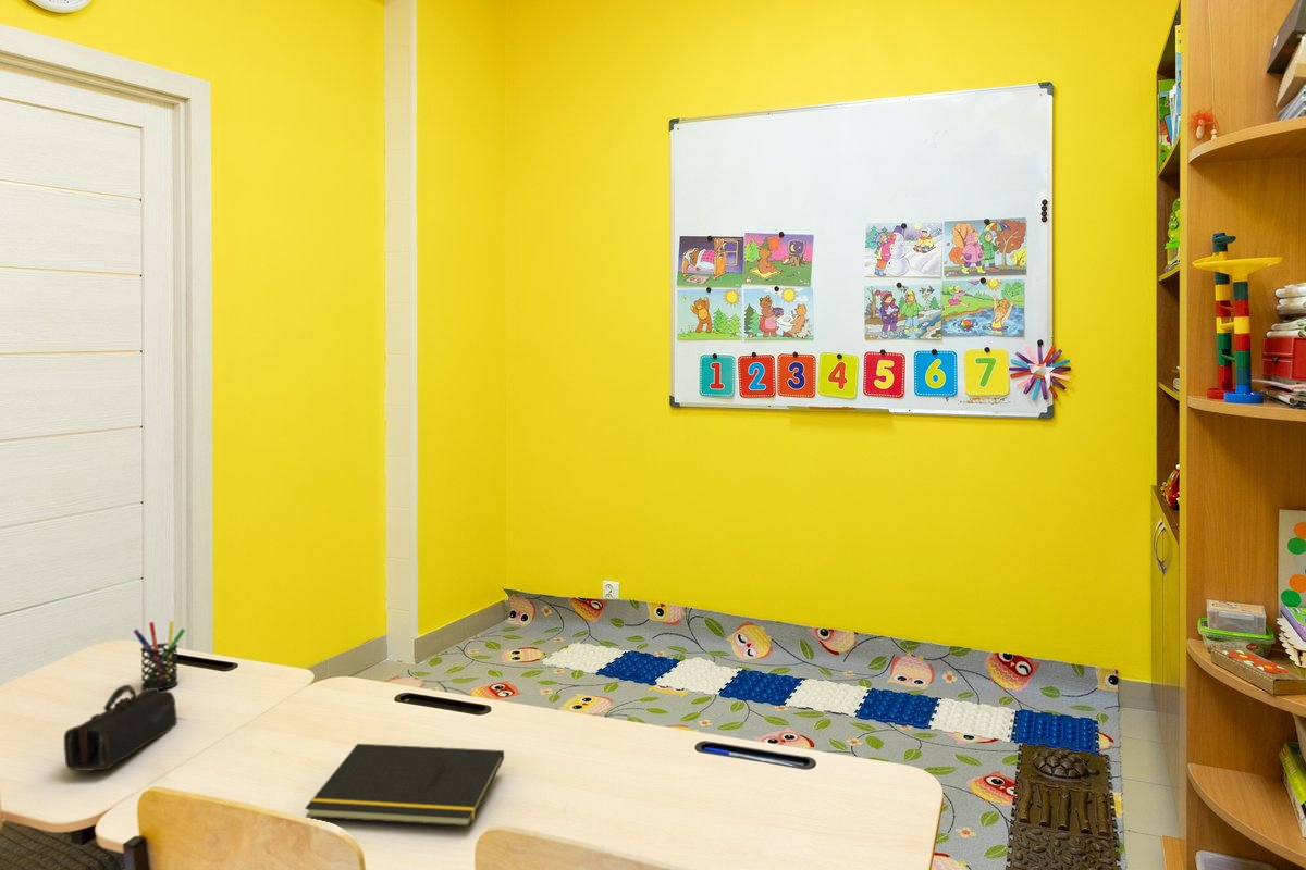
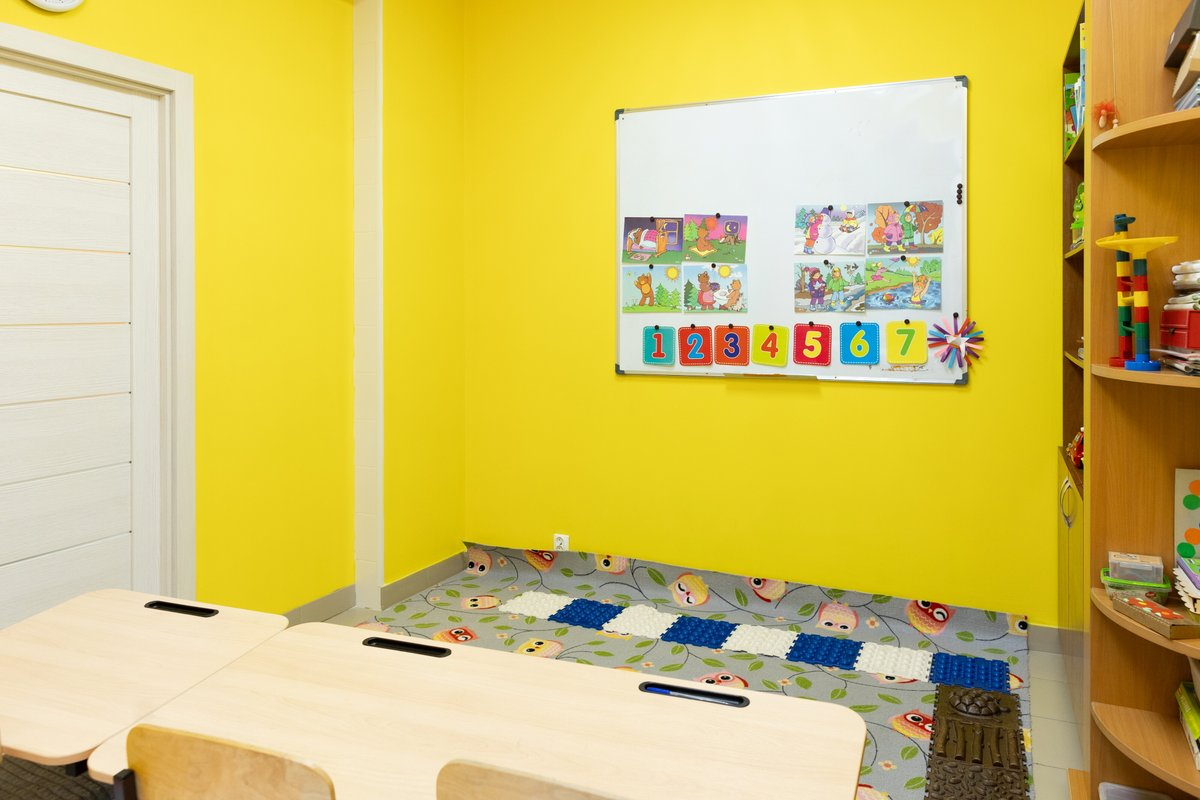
- notepad [304,743,505,828]
- pencil case [63,684,178,772]
- pen holder [132,620,186,691]
